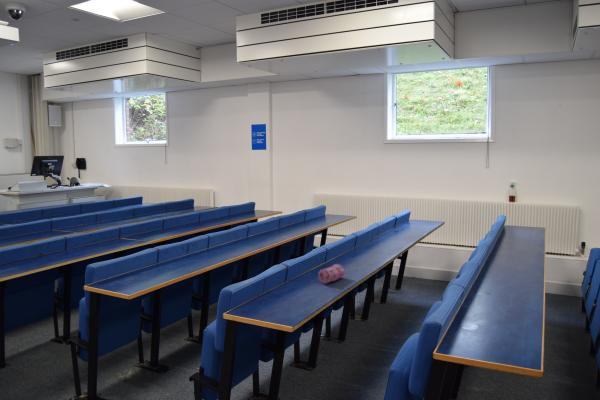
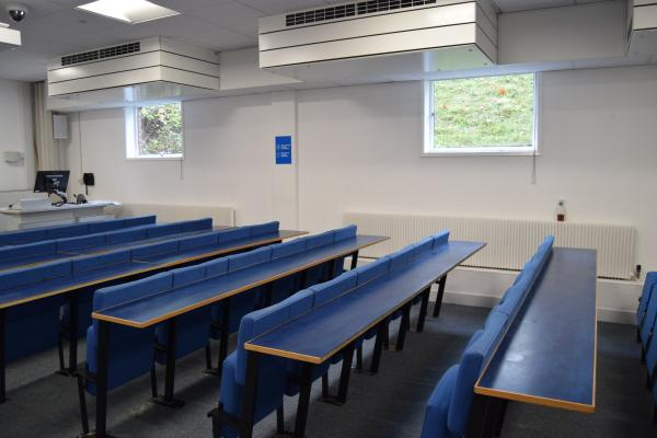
- pencil case [317,263,346,284]
